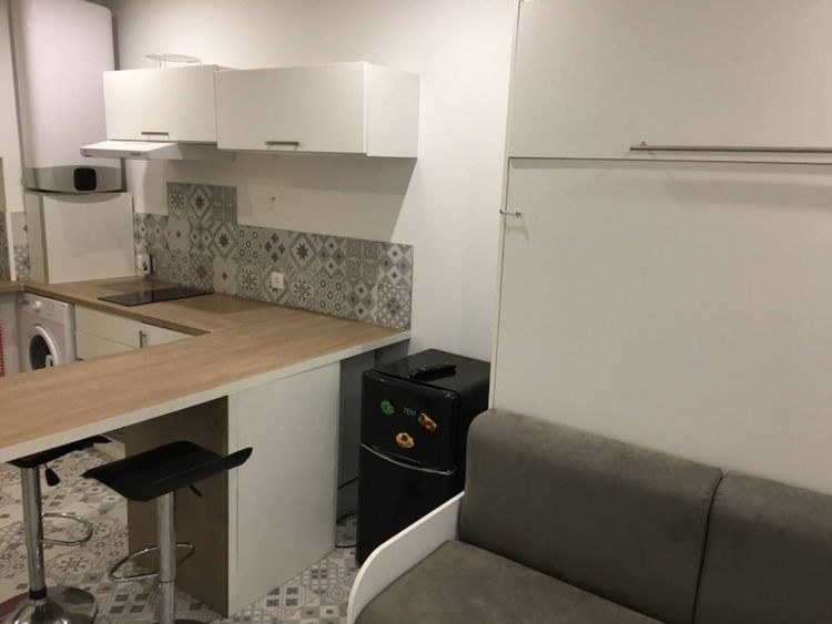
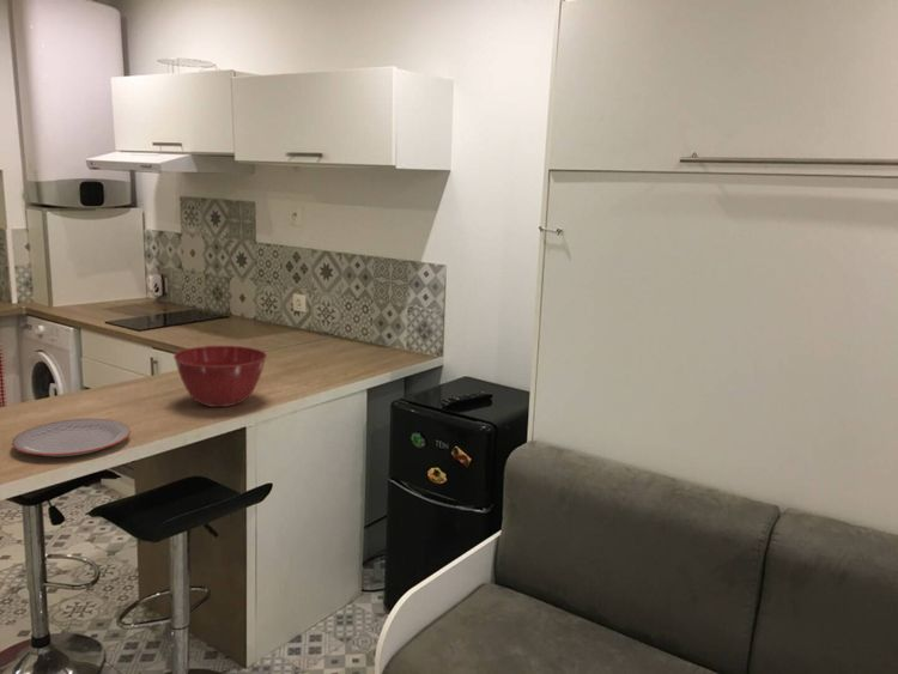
+ mixing bowl [172,345,268,408]
+ plate [11,418,132,457]
